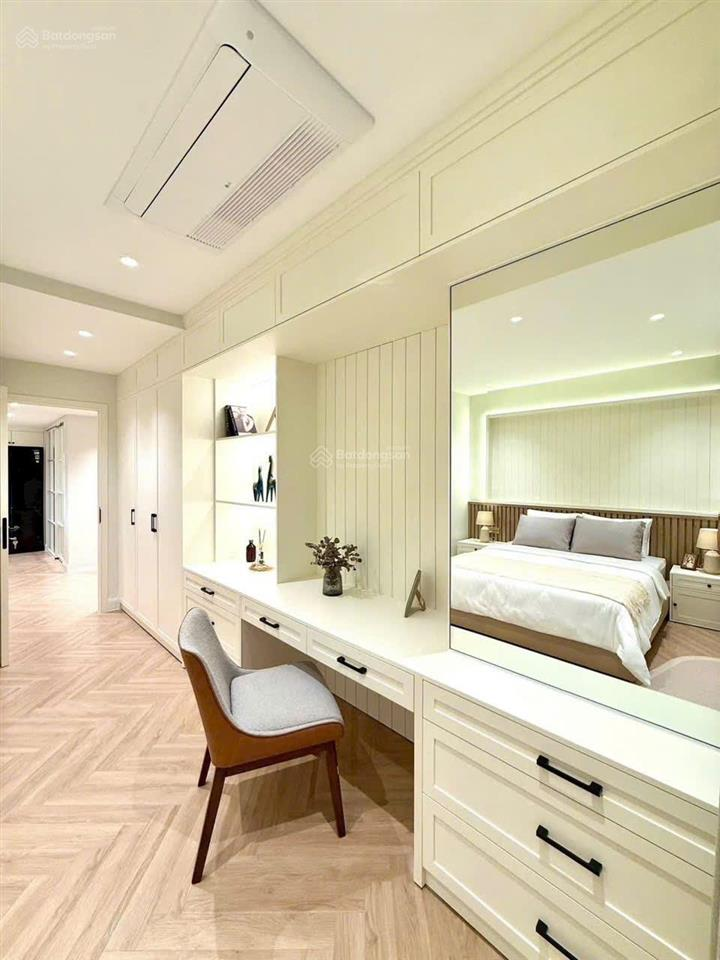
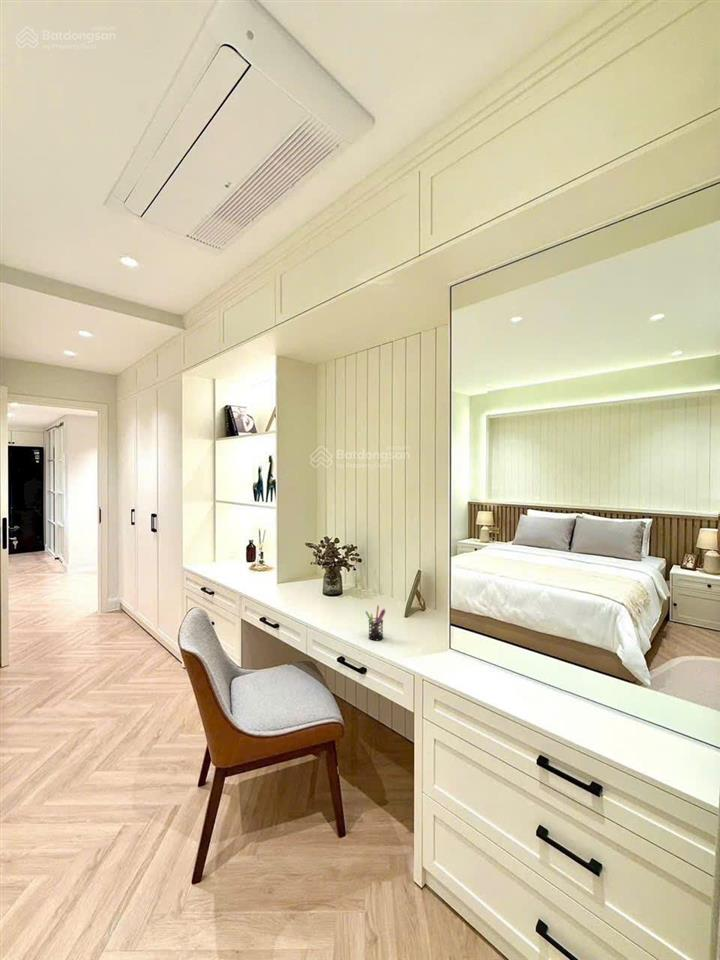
+ pen holder [364,604,387,642]
